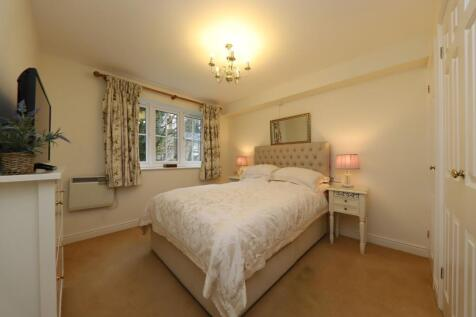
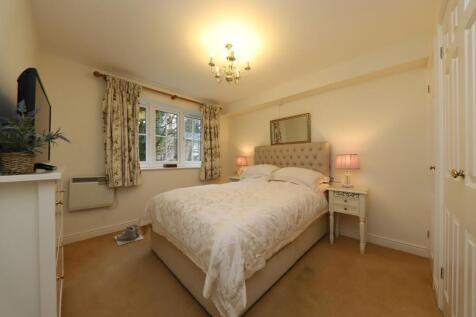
+ boots [114,223,145,246]
